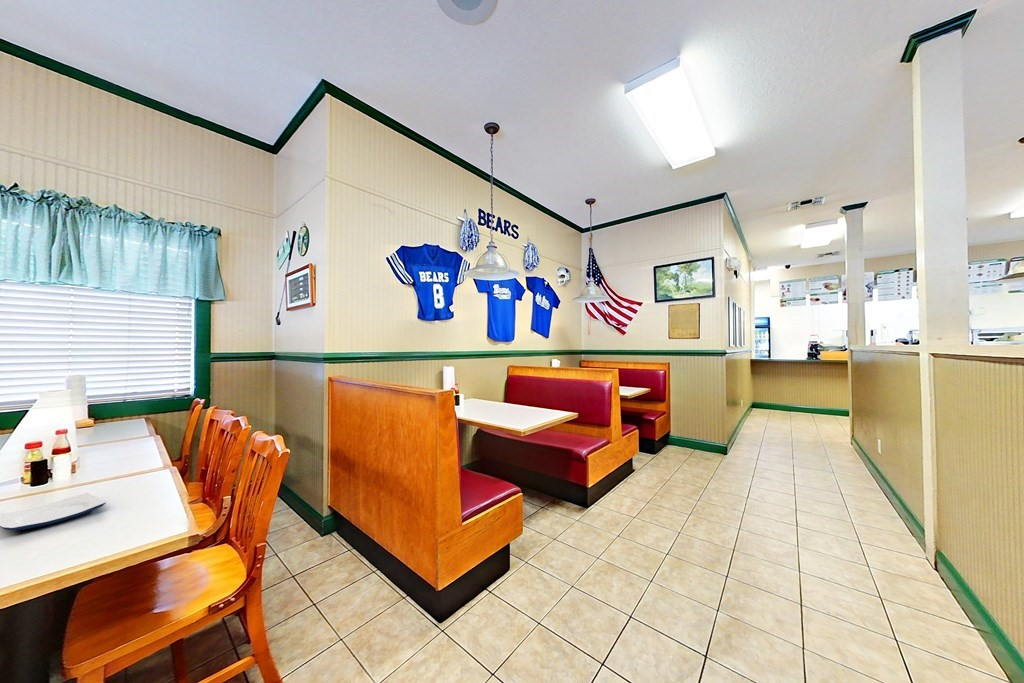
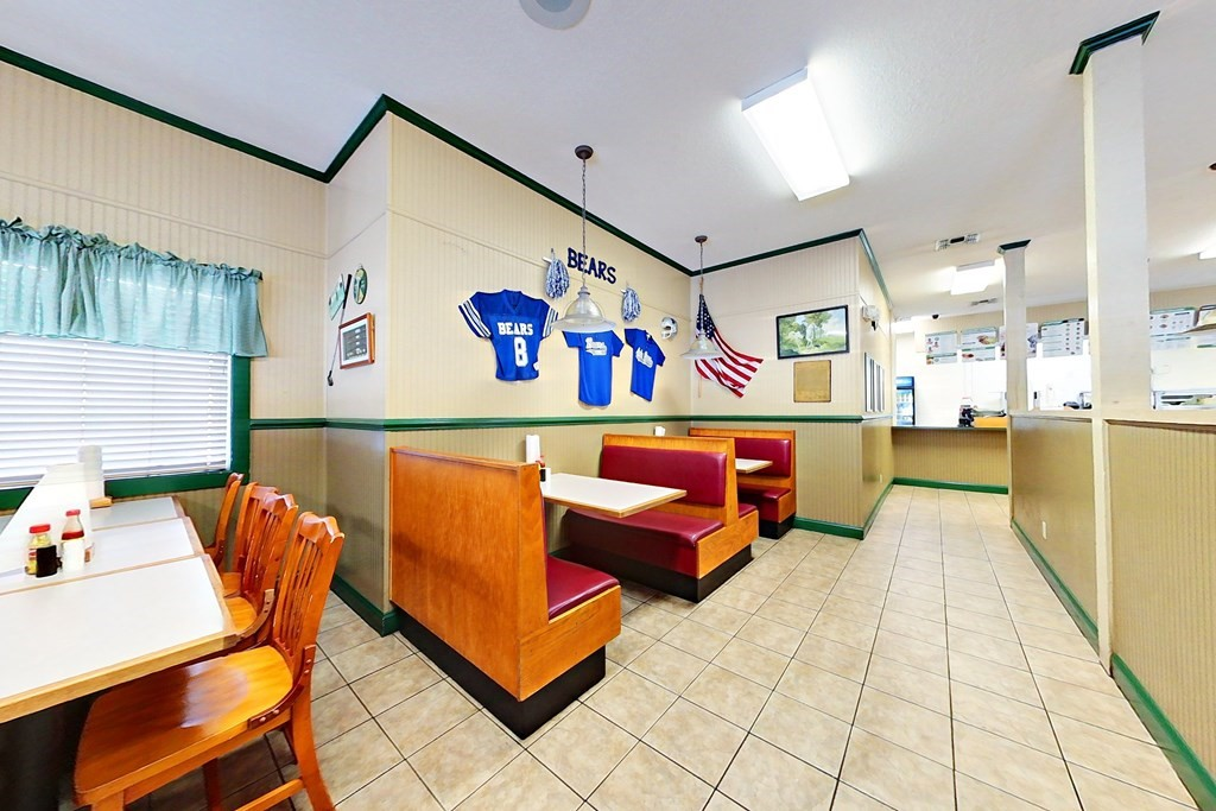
- plate [0,492,107,531]
